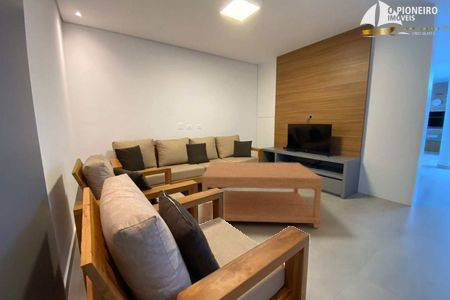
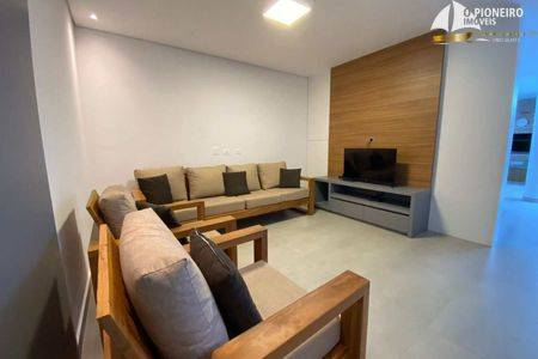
- coffee table [201,161,323,229]
